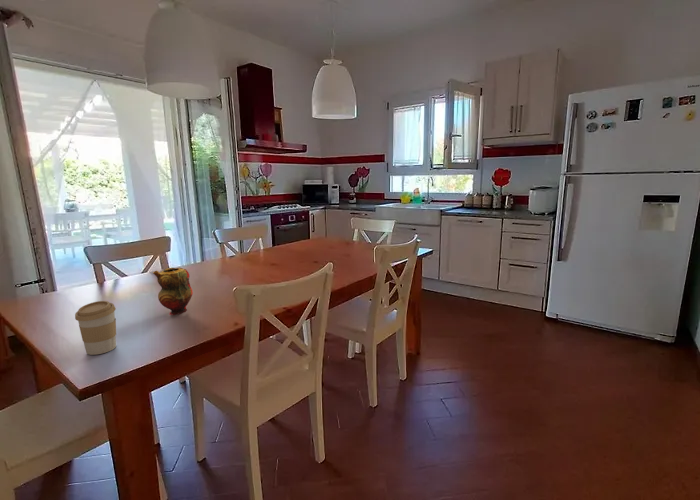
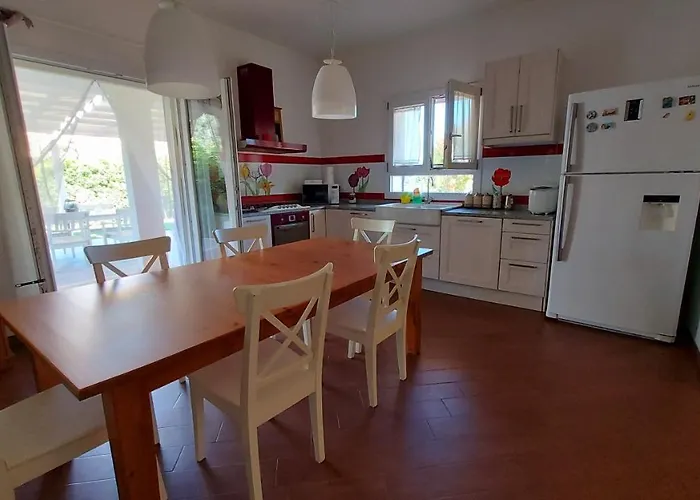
- teapot [152,267,194,316]
- coffee cup [74,300,117,356]
